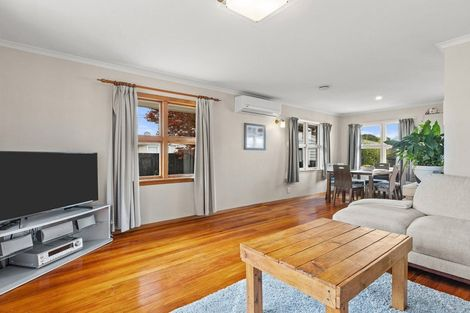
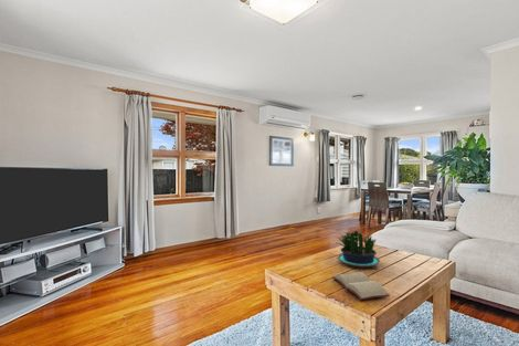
+ hardback book [331,271,391,301]
+ potted plant [337,230,381,268]
